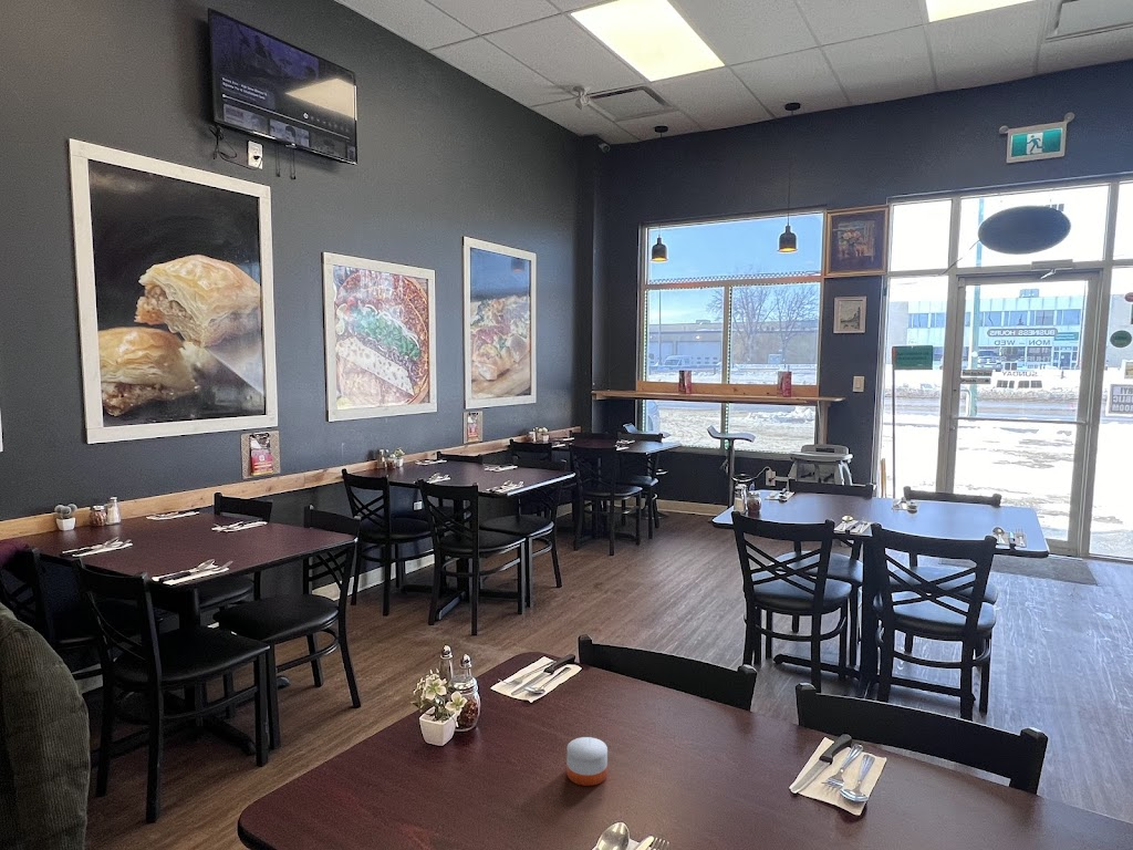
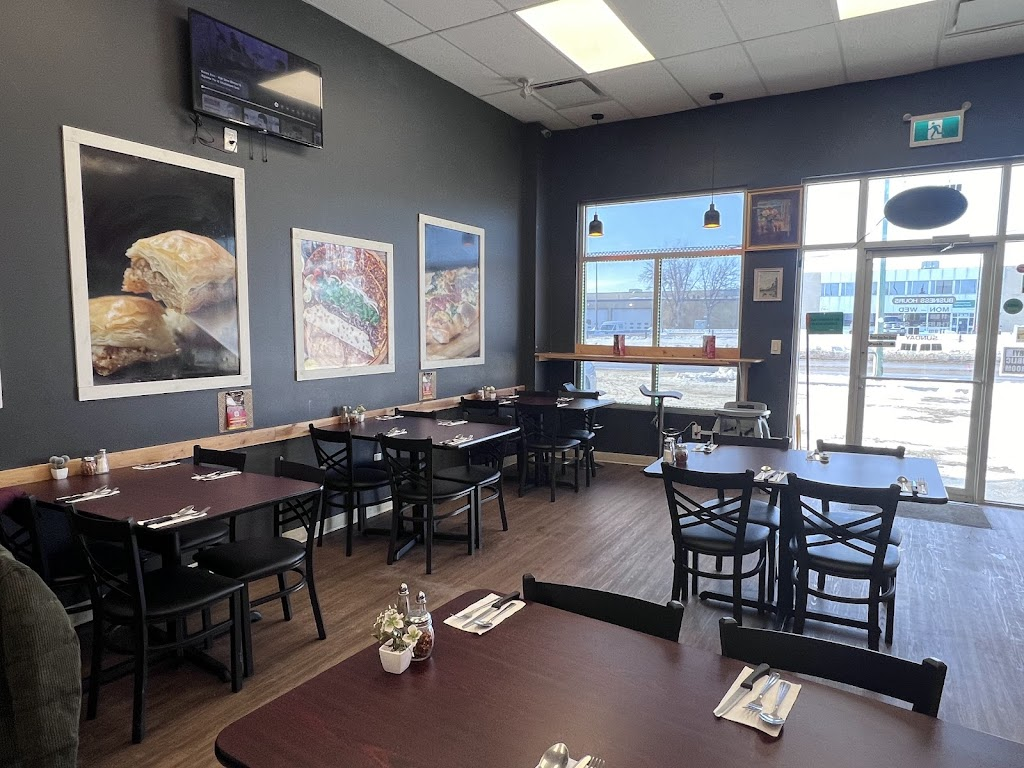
- candle [565,734,609,787]
